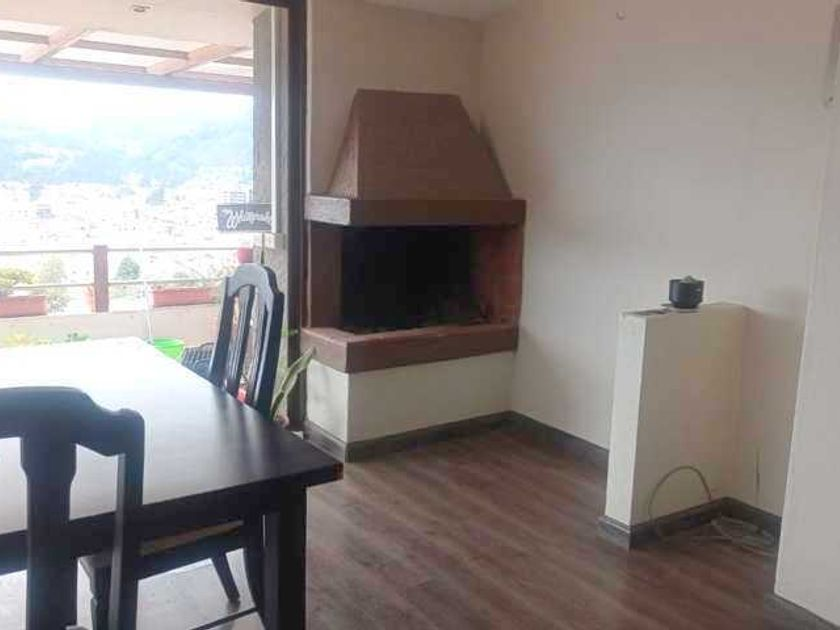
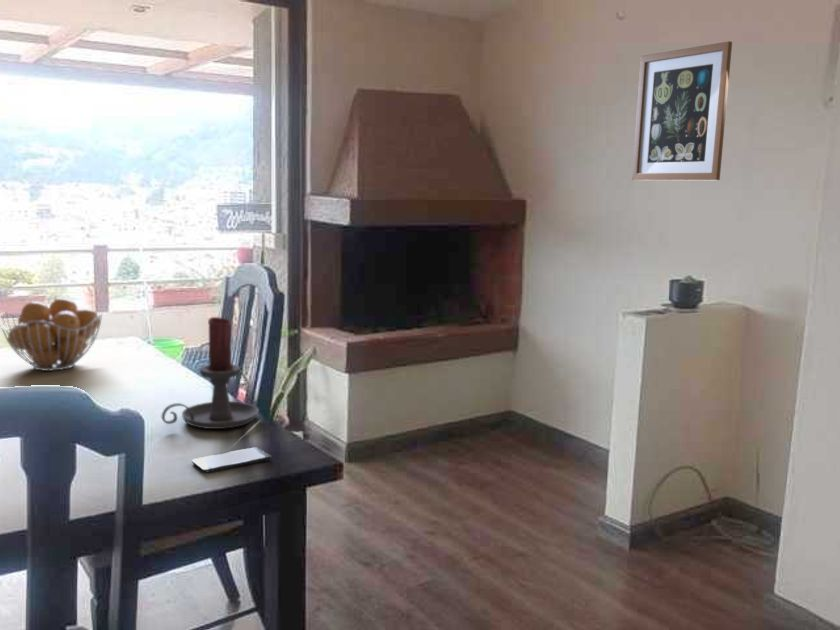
+ wall art [631,40,733,181]
+ fruit basket [0,296,103,372]
+ smartphone [191,446,273,473]
+ candle holder [161,316,260,430]
